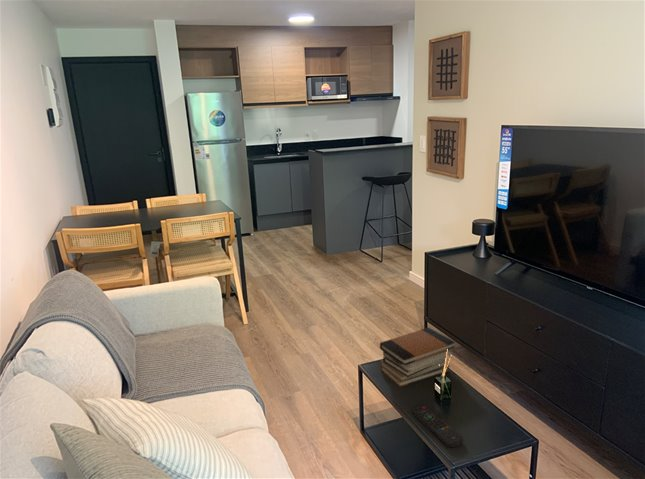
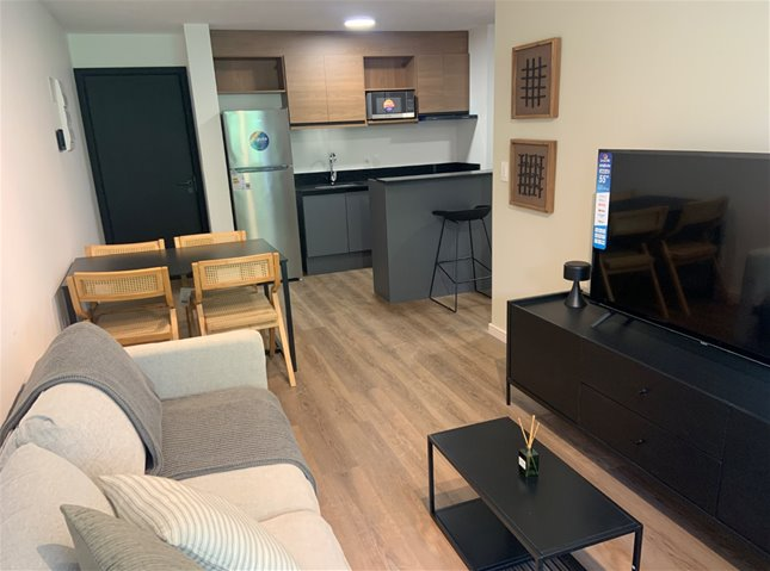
- book stack [379,326,456,388]
- remote control [411,404,464,448]
